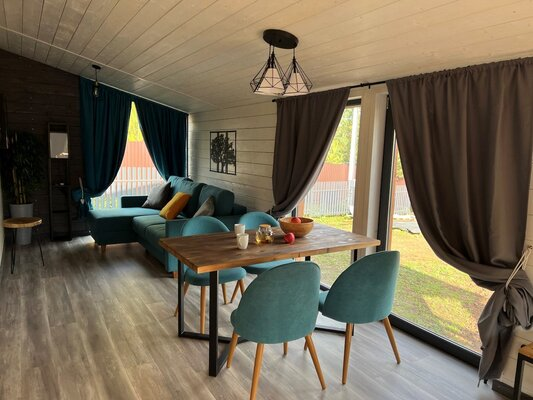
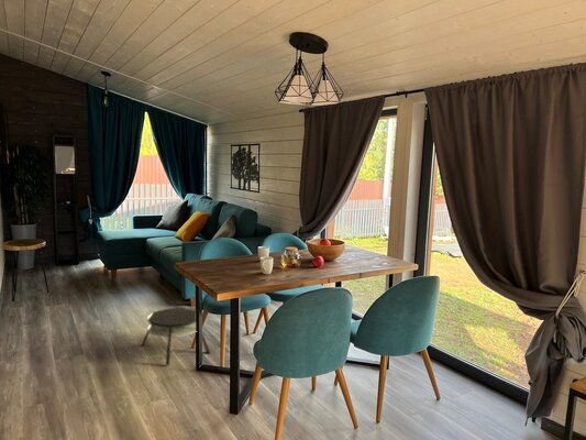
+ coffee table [140,307,211,366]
